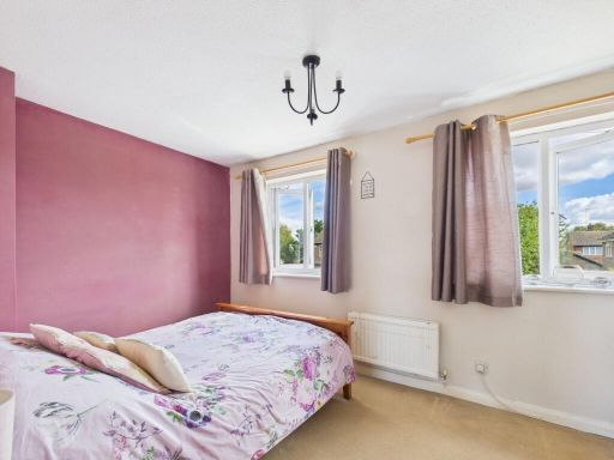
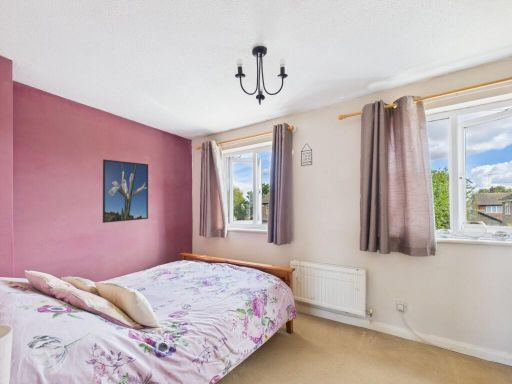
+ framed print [102,158,149,224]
